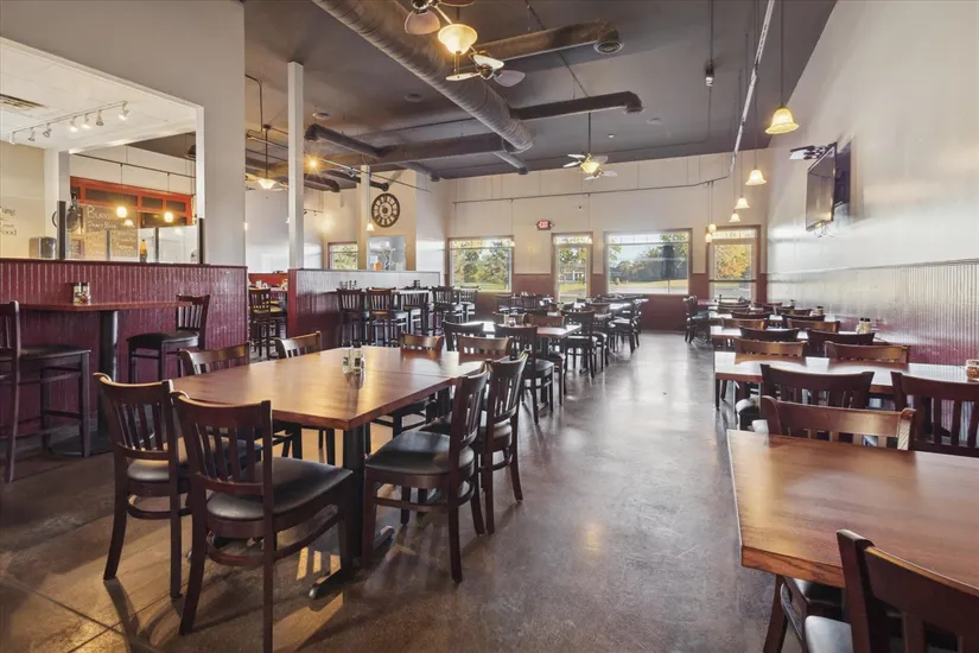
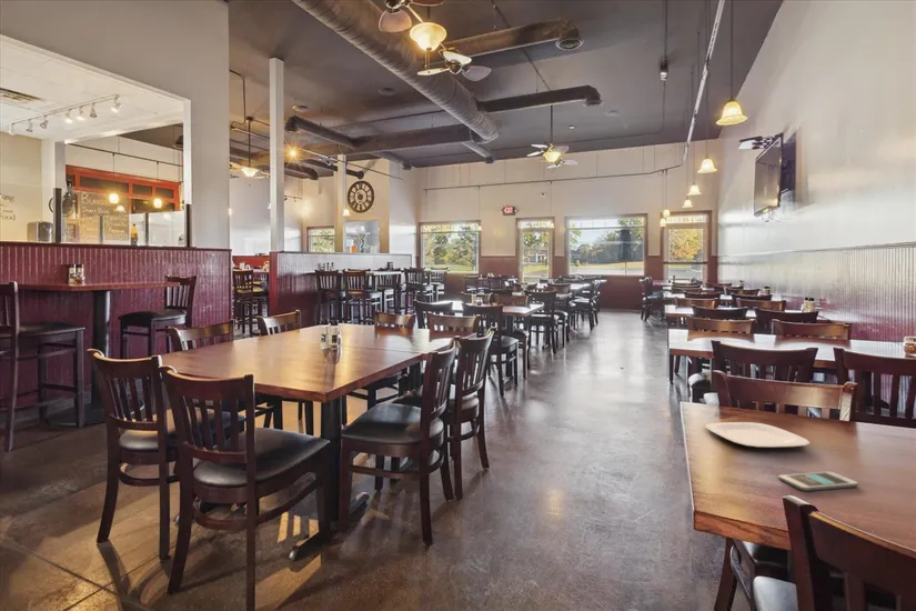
+ plate [704,421,812,449]
+ smartphone [778,471,859,492]
